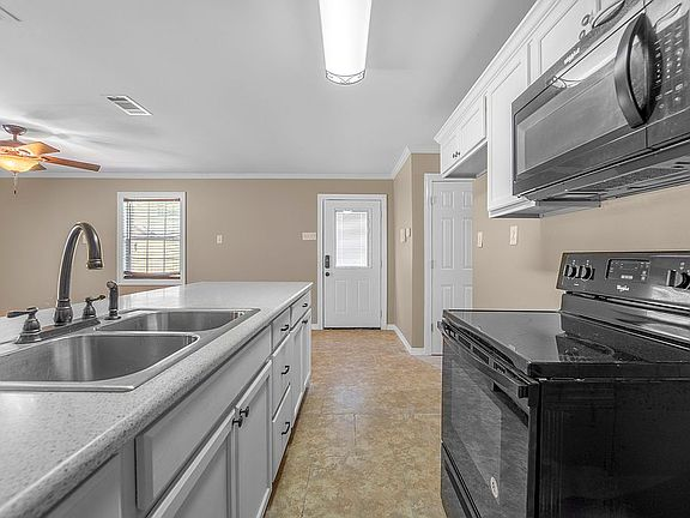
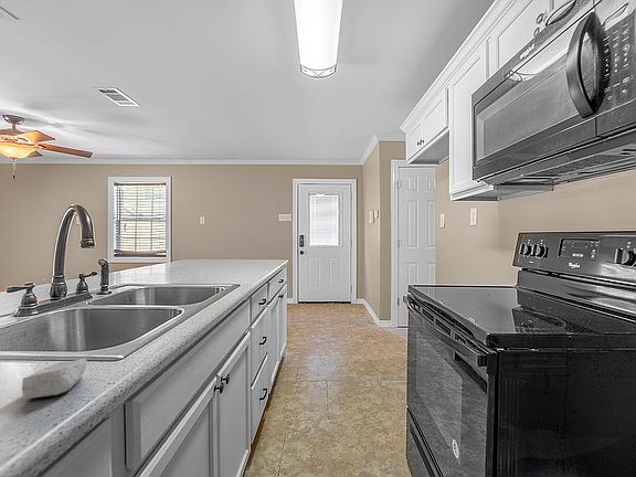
+ soap bar [21,358,87,400]
